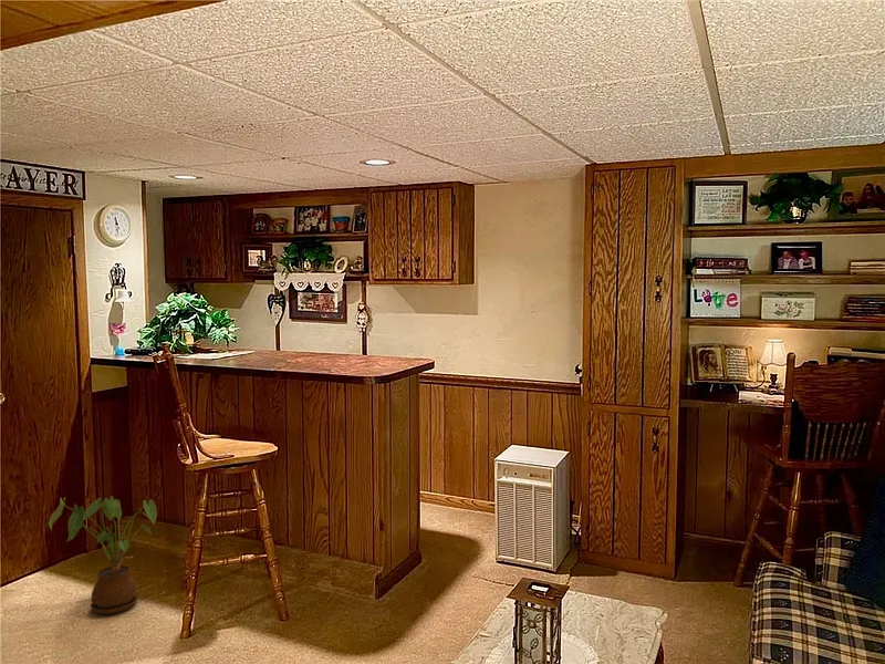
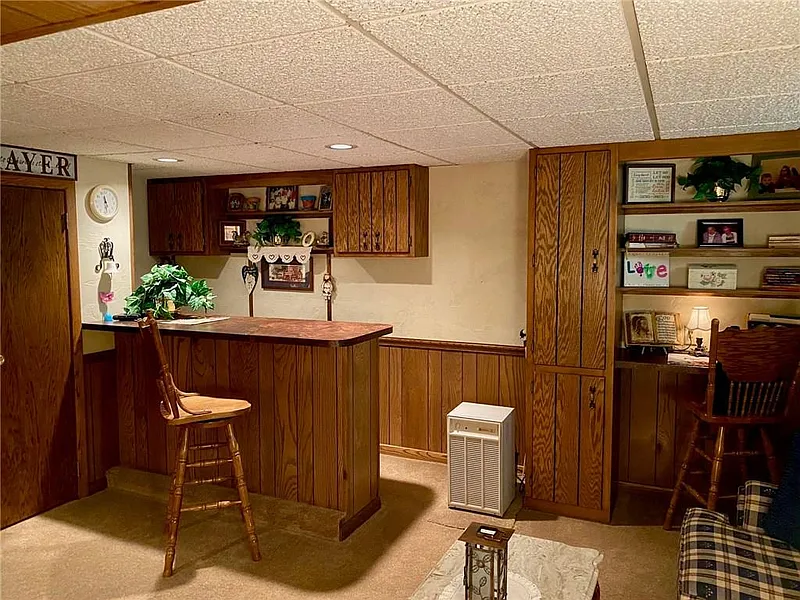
- house plant [48,495,158,615]
